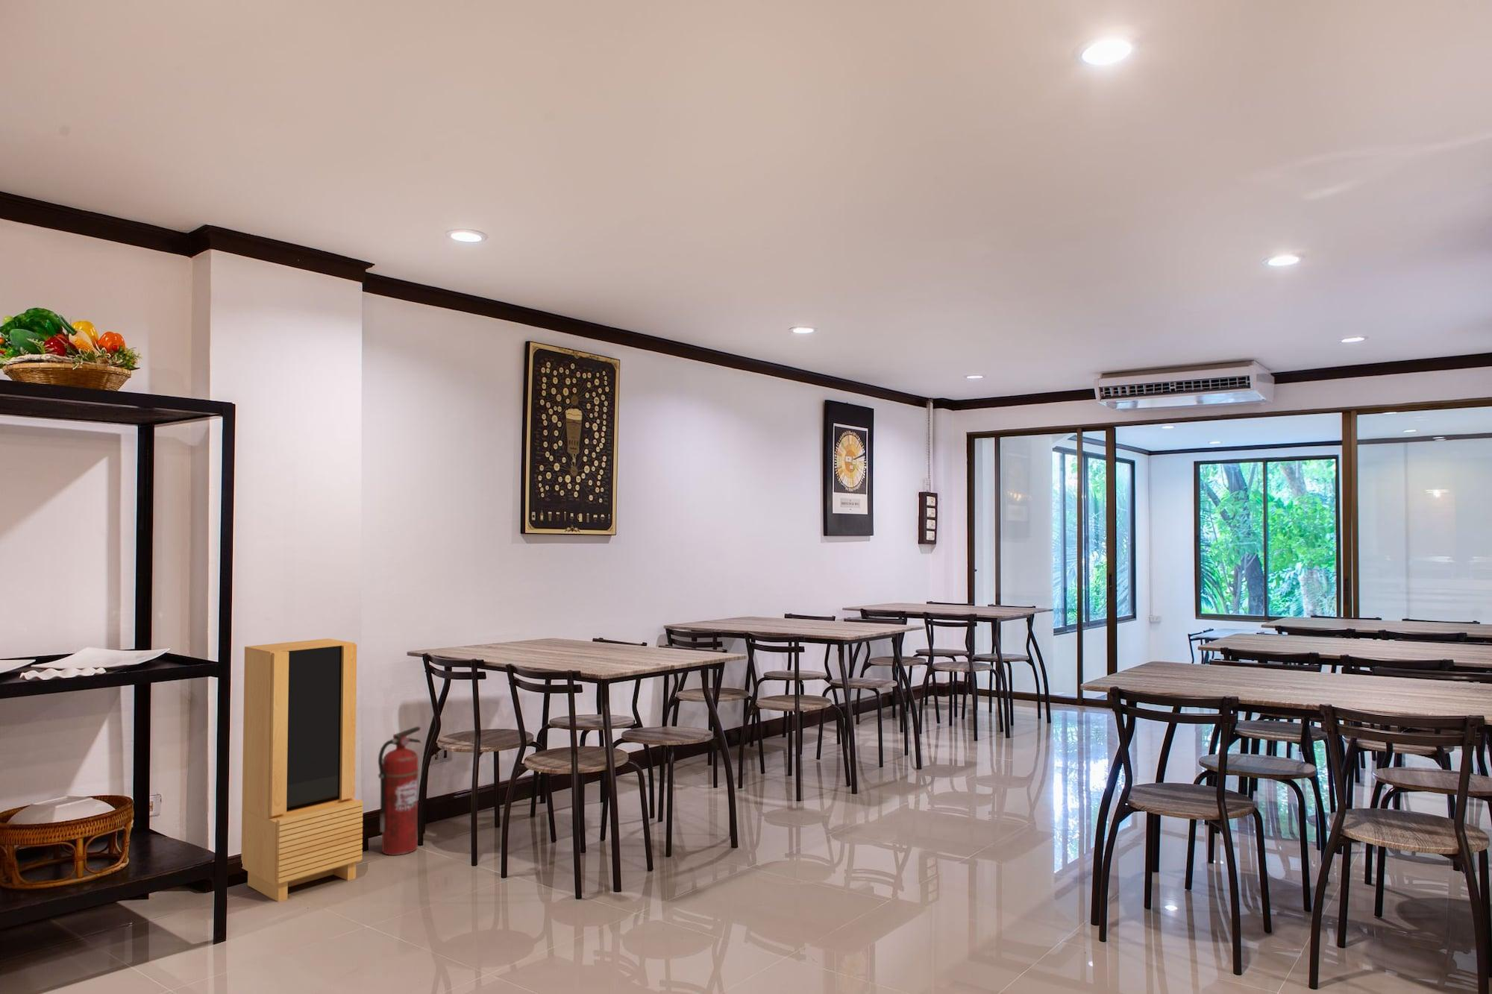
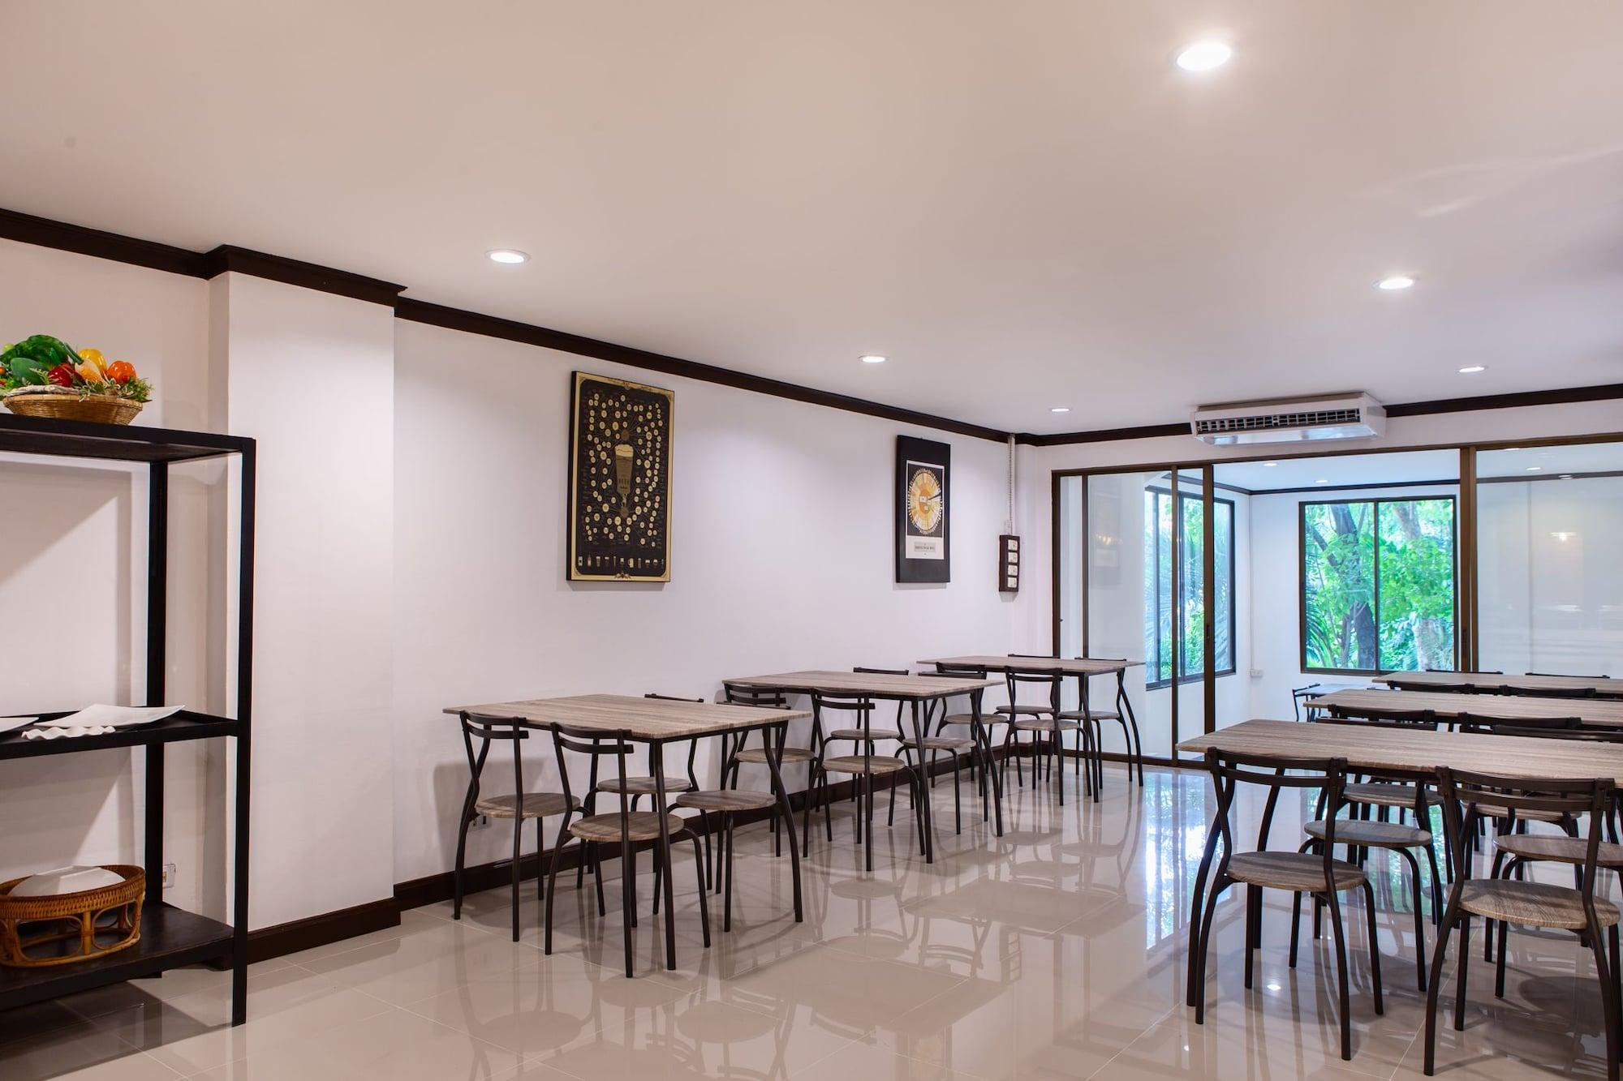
- fire extinguisher [377,726,423,856]
- storage cabinet [241,638,364,902]
